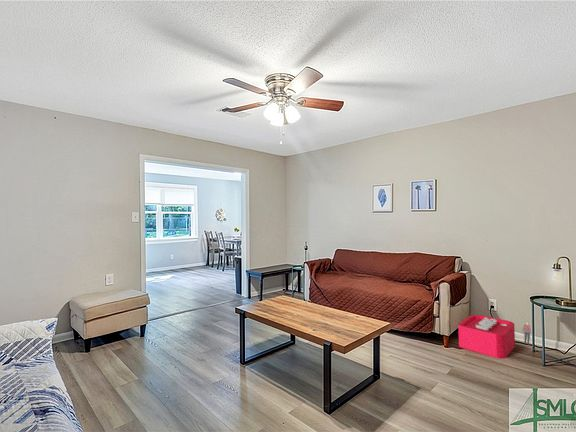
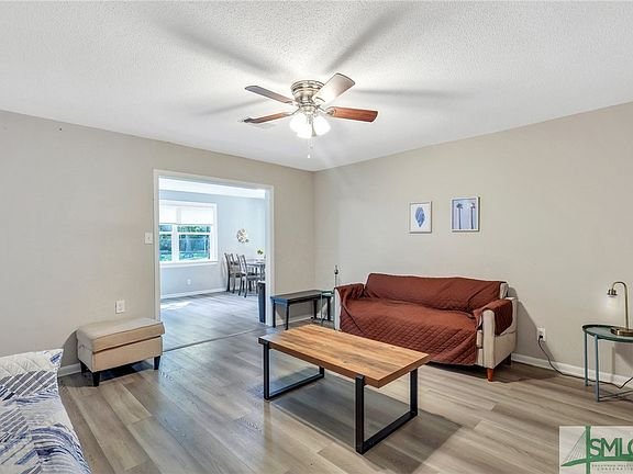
- storage bin [457,314,532,359]
